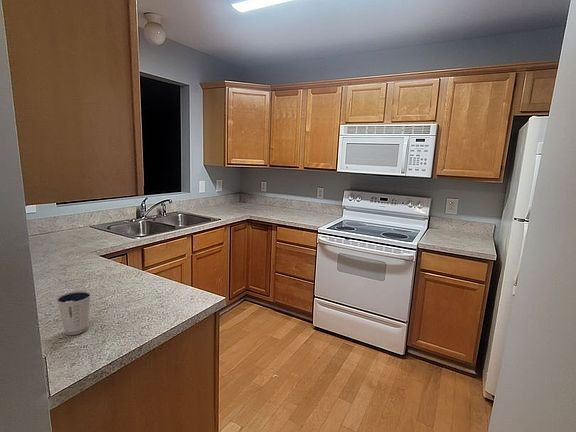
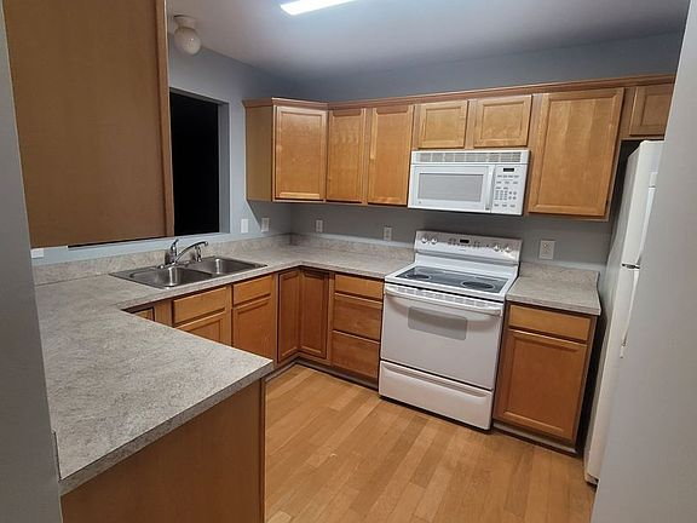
- dixie cup [56,290,92,336]
